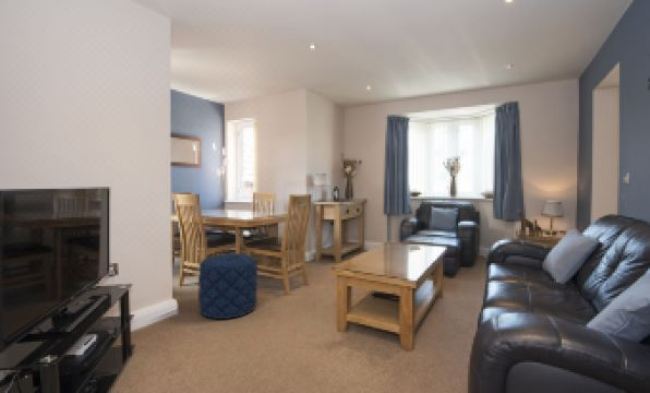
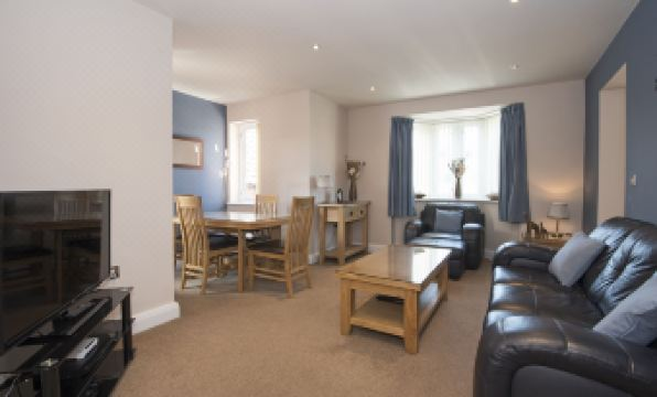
- pouf [197,252,258,320]
